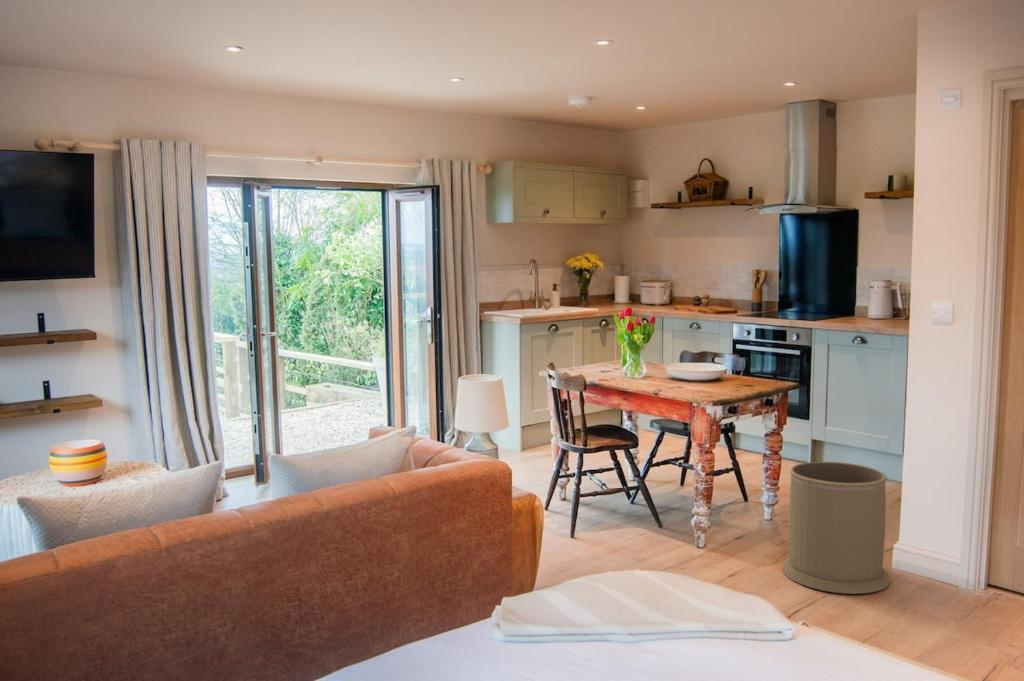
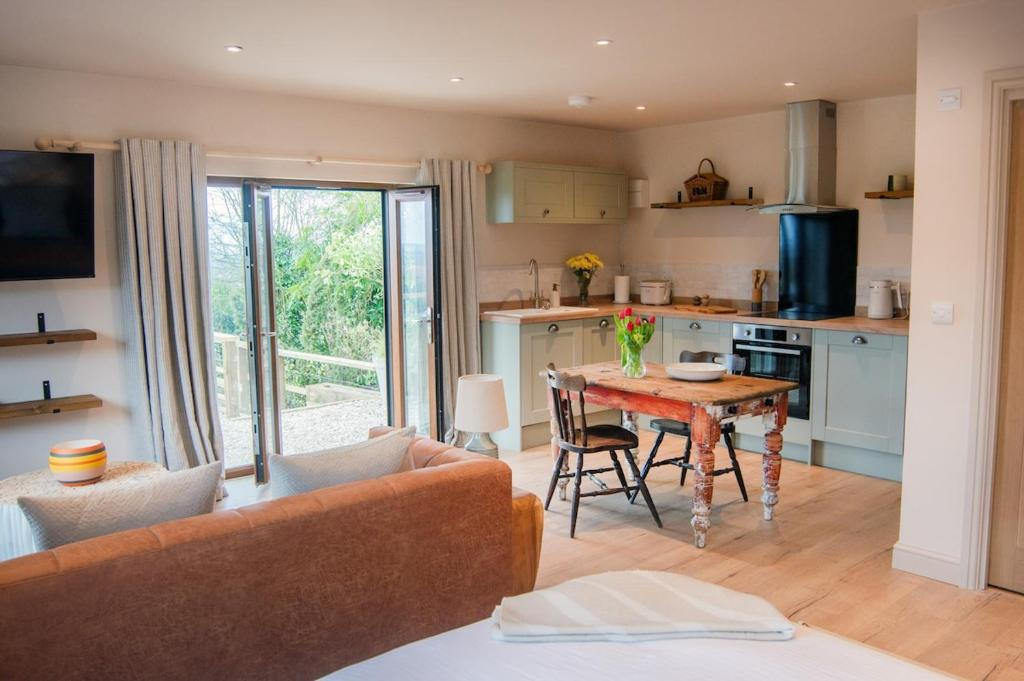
- trash can [782,461,891,595]
